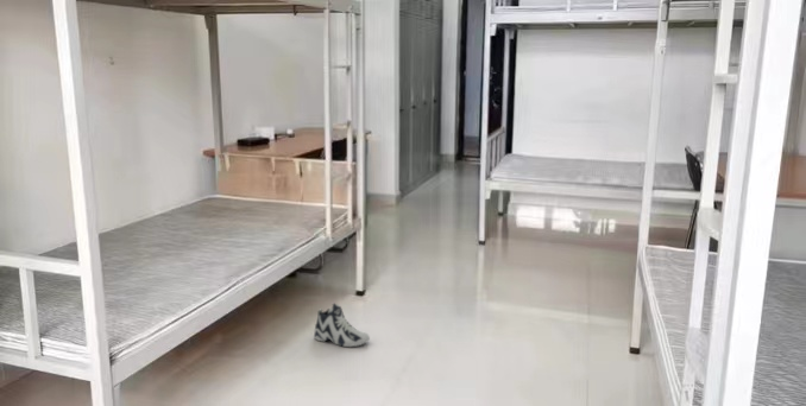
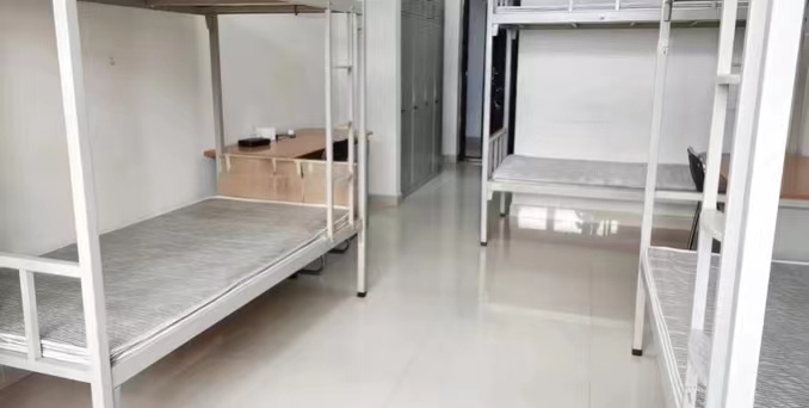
- sneaker [313,302,371,348]
